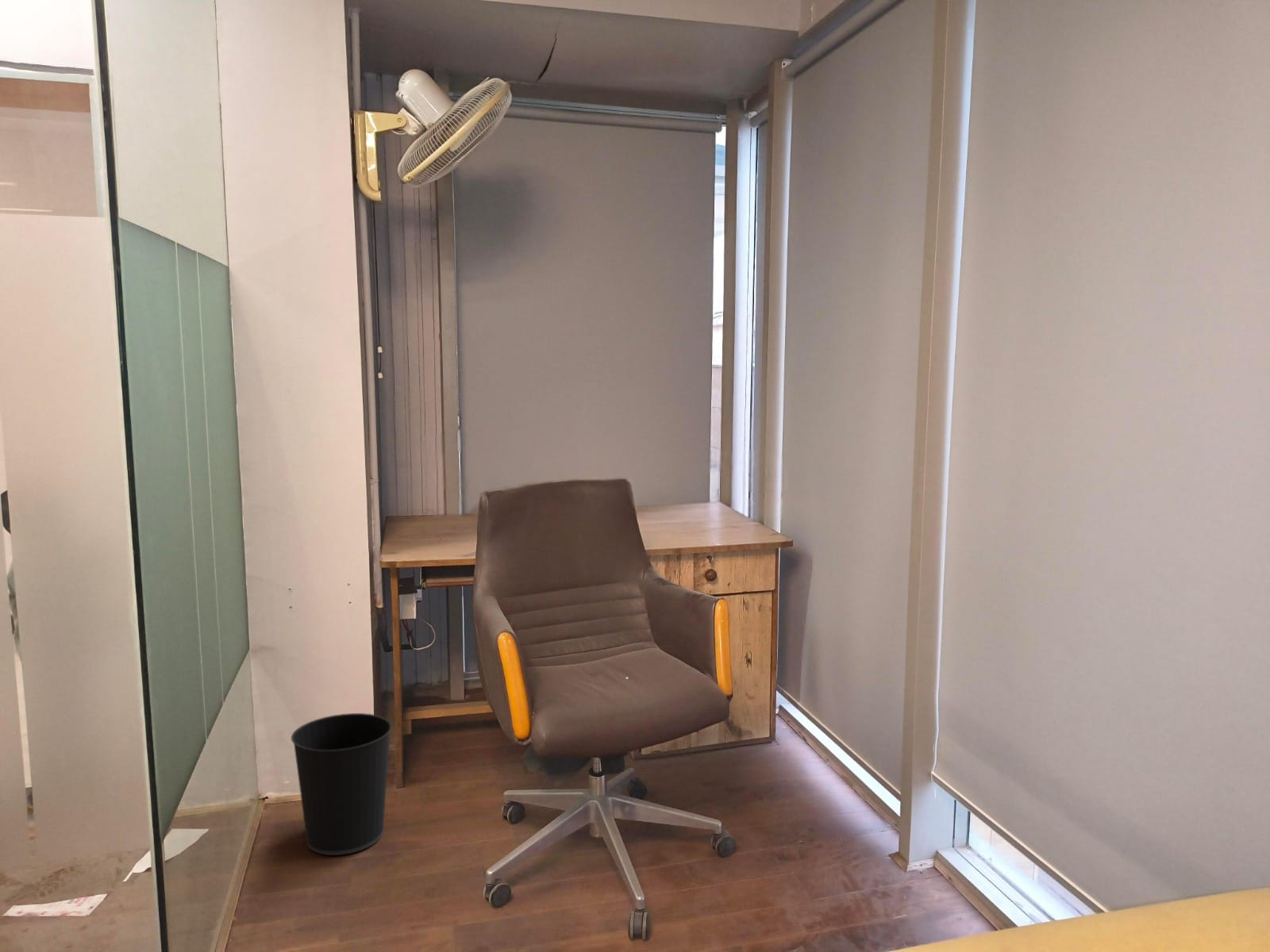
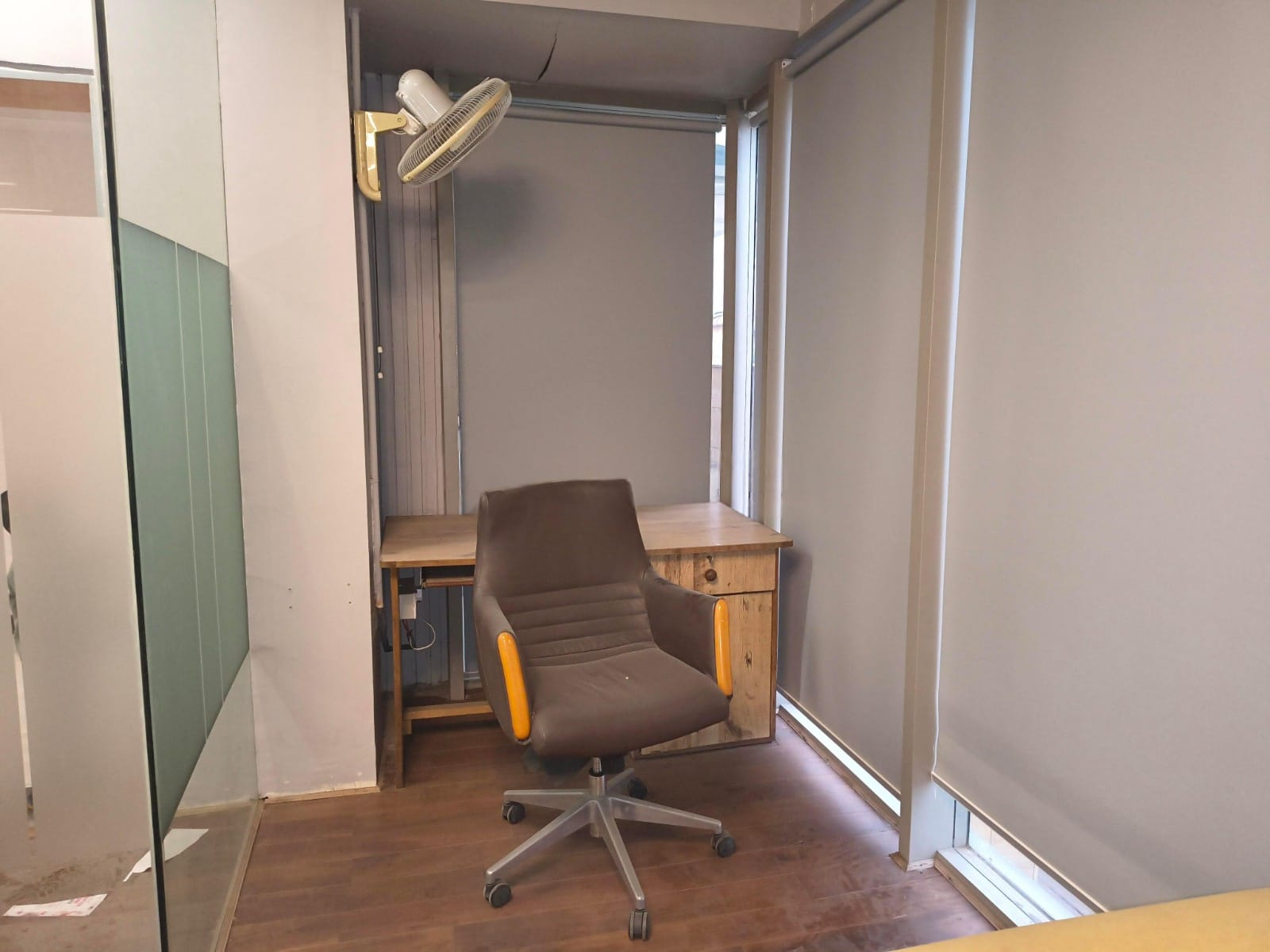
- wastebasket [291,712,393,856]
